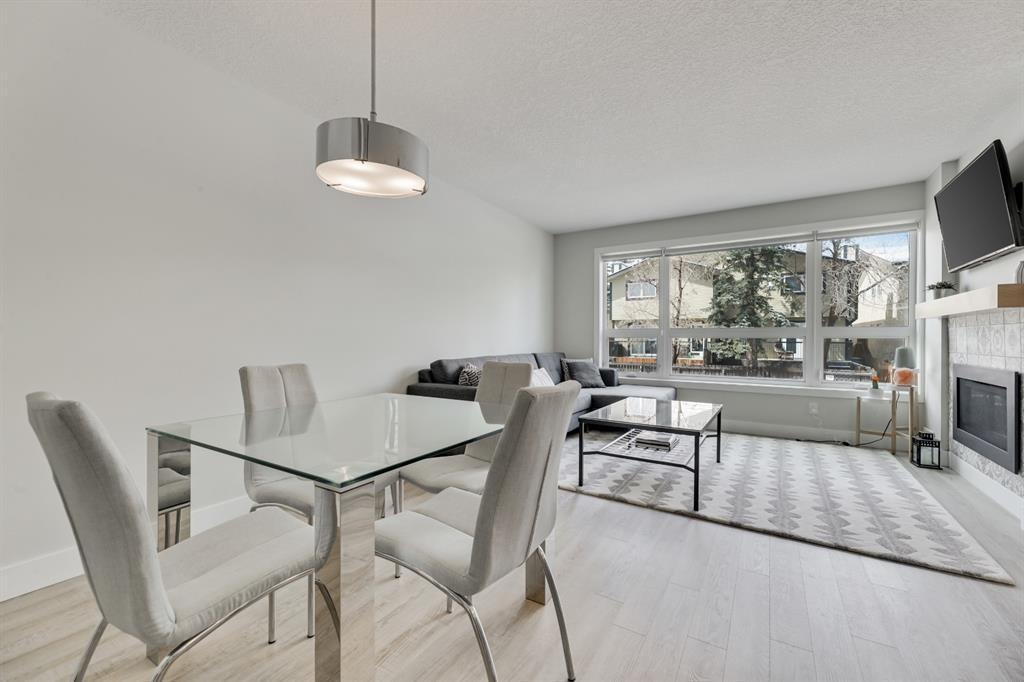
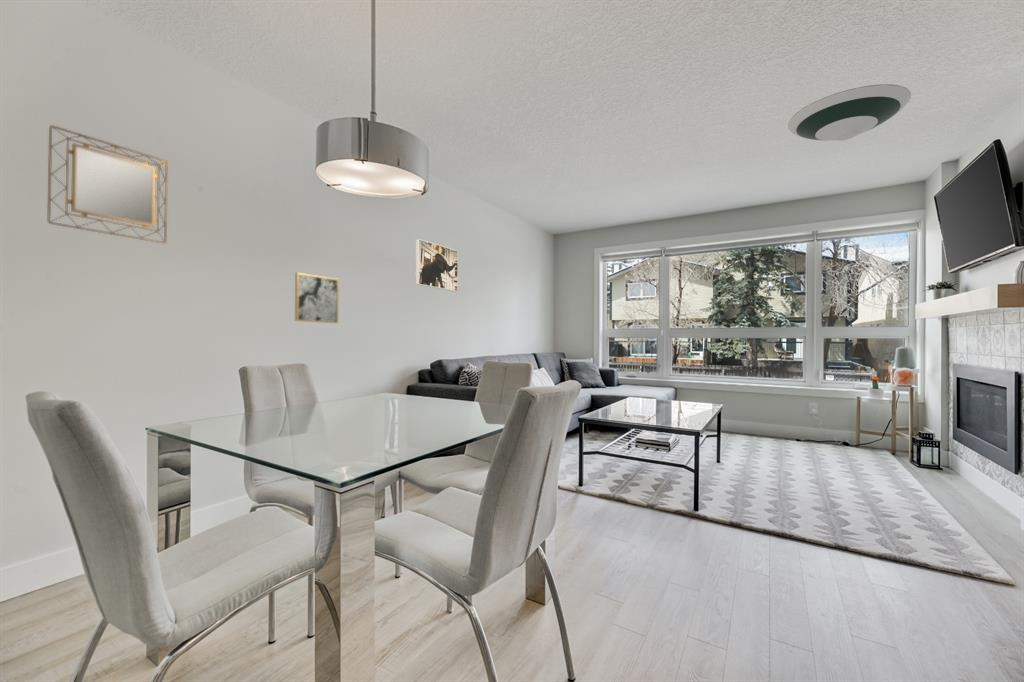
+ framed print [415,238,459,292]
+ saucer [787,83,912,142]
+ wall art [294,271,340,324]
+ home mirror [47,124,169,244]
